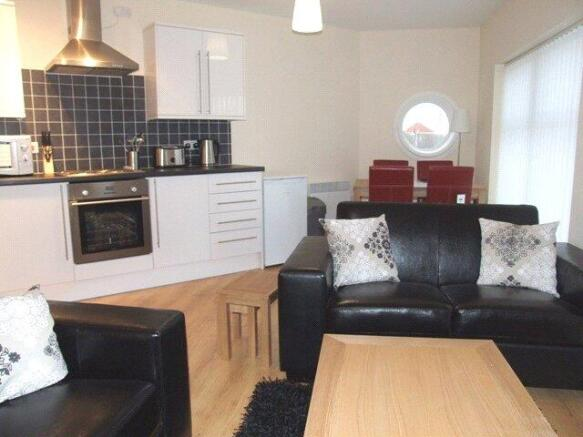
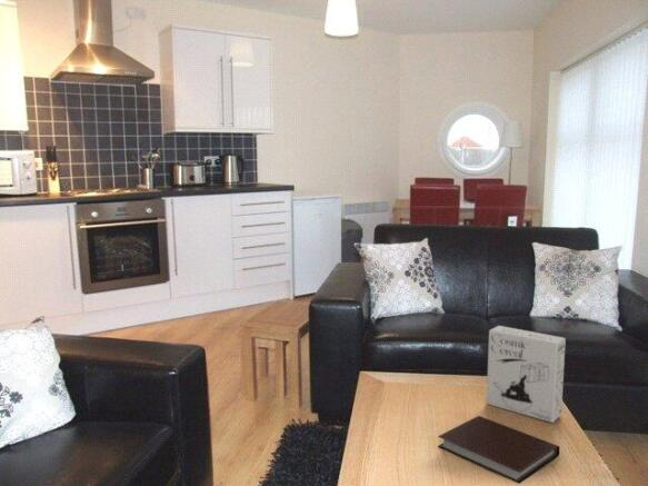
+ cereal box [486,325,567,424]
+ notebook [437,415,560,485]
